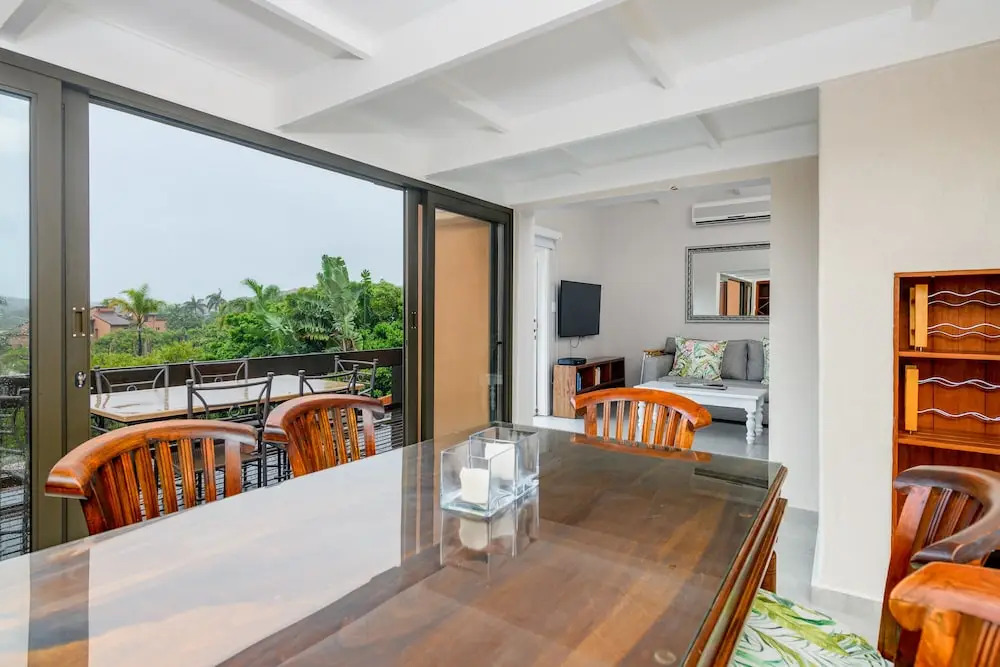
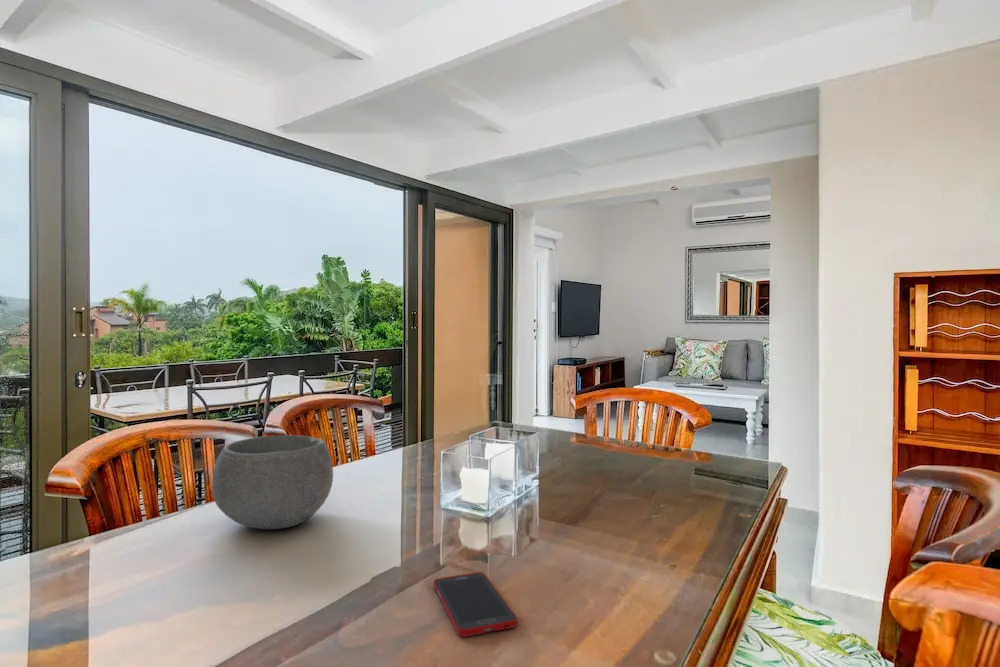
+ bowl [211,434,334,530]
+ cell phone [433,571,518,638]
